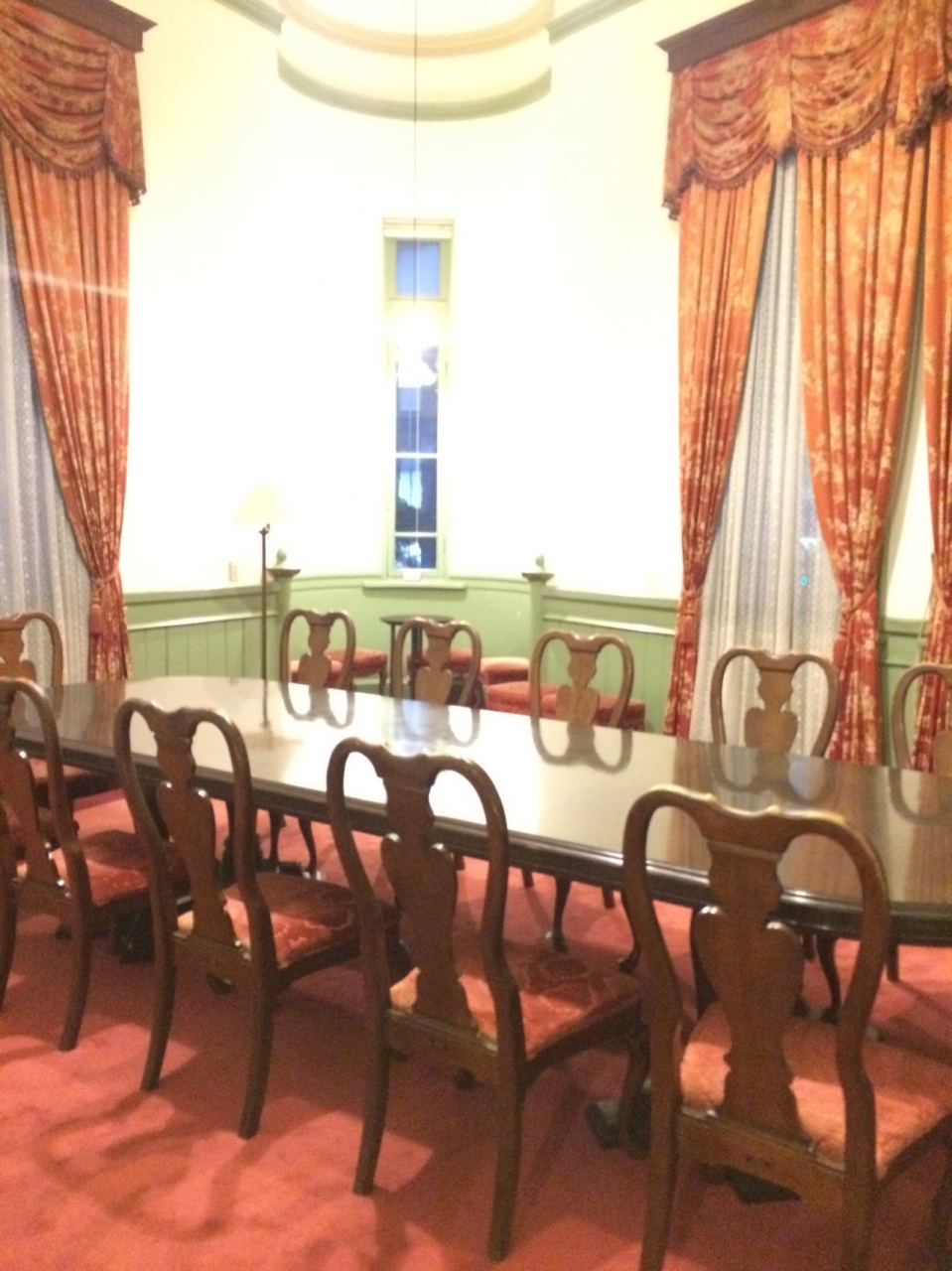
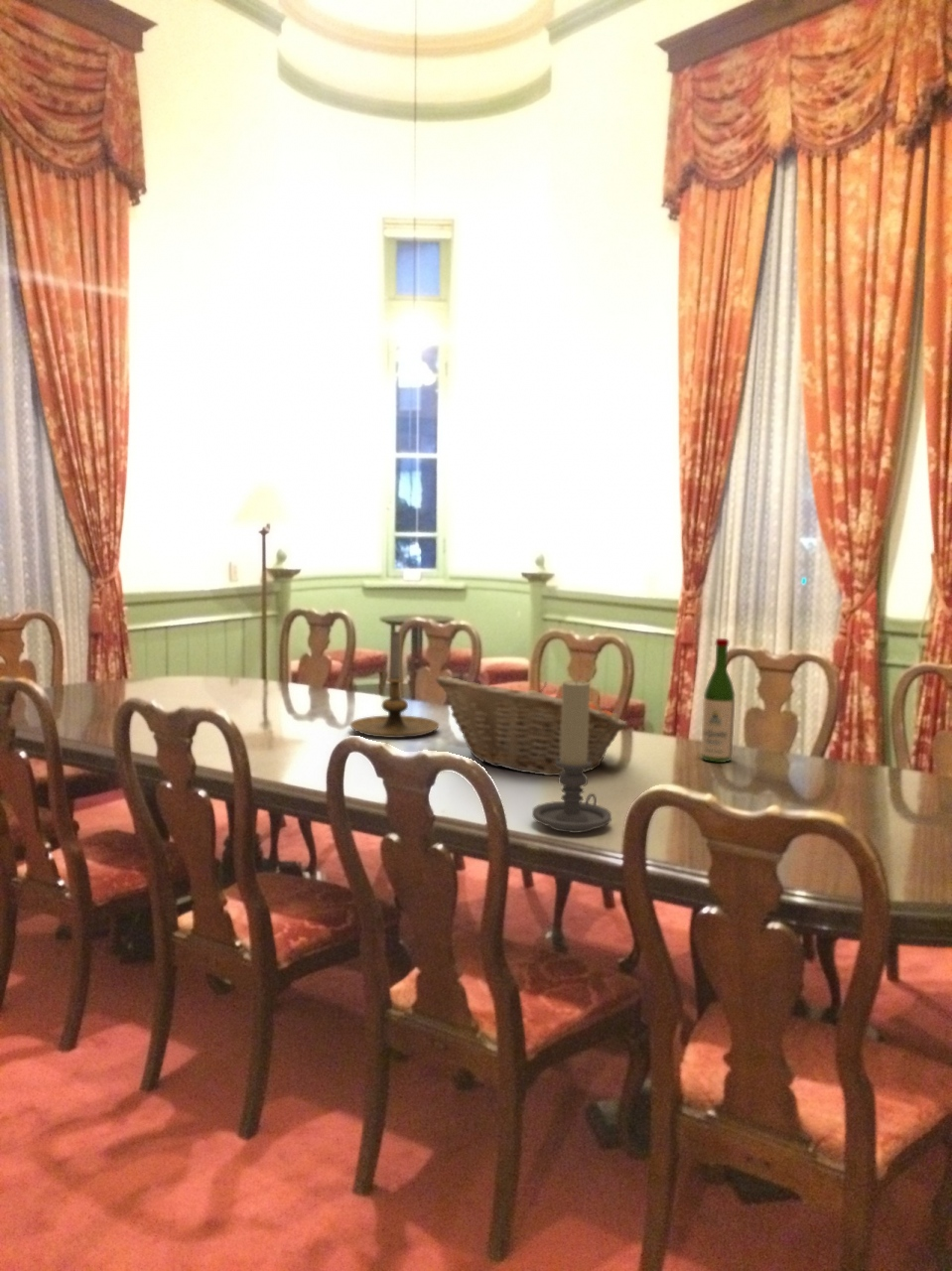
+ wine bottle [700,637,736,764]
+ candle holder [531,678,612,834]
+ candle holder [348,630,440,739]
+ fruit basket [435,675,628,777]
